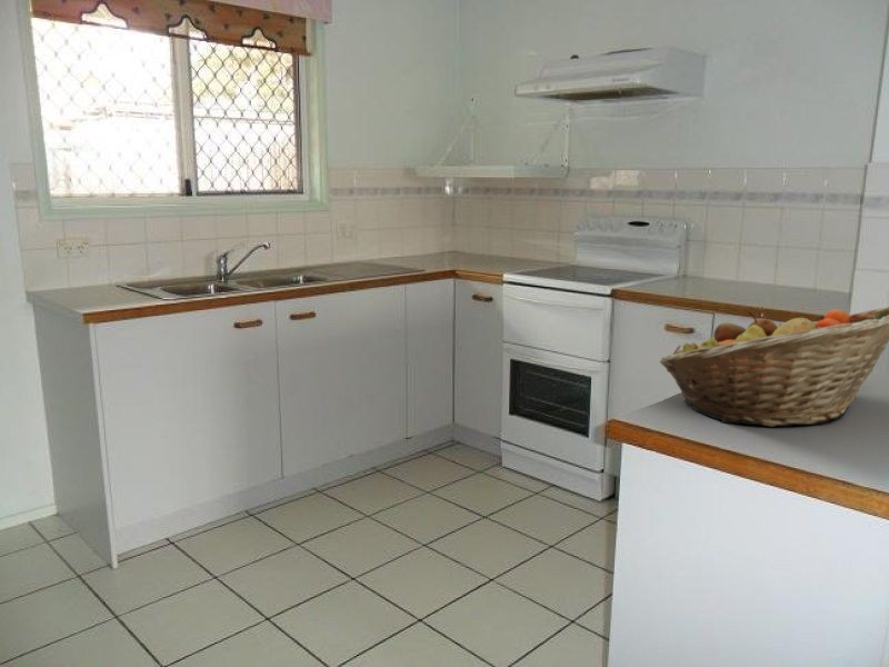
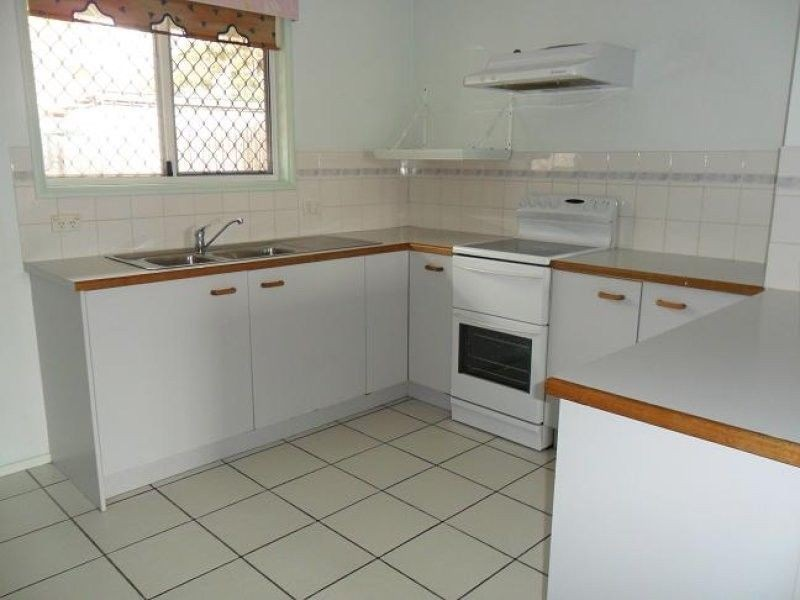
- fruit basket [659,306,889,428]
